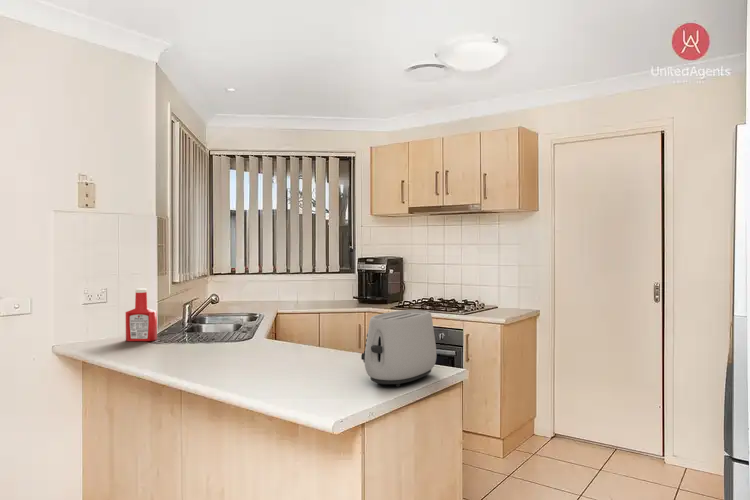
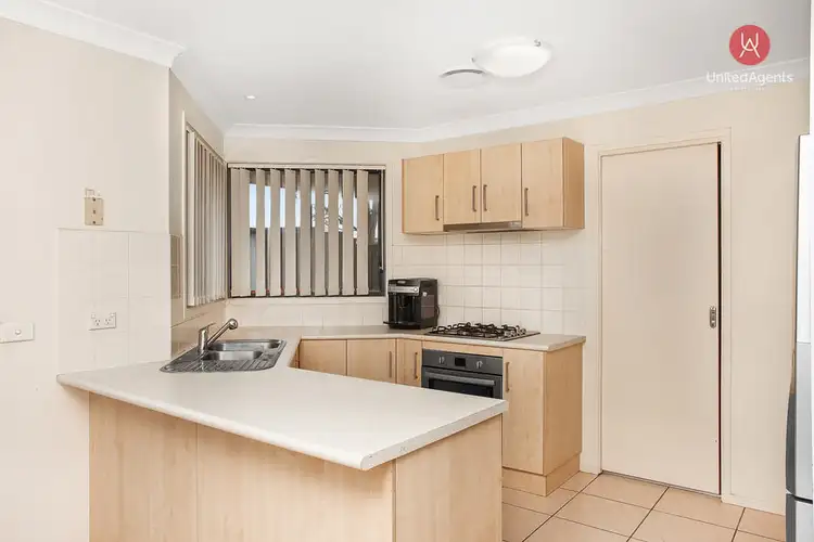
- toaster [360,309,437,388]
- soap bottle [125,288,158,342]
